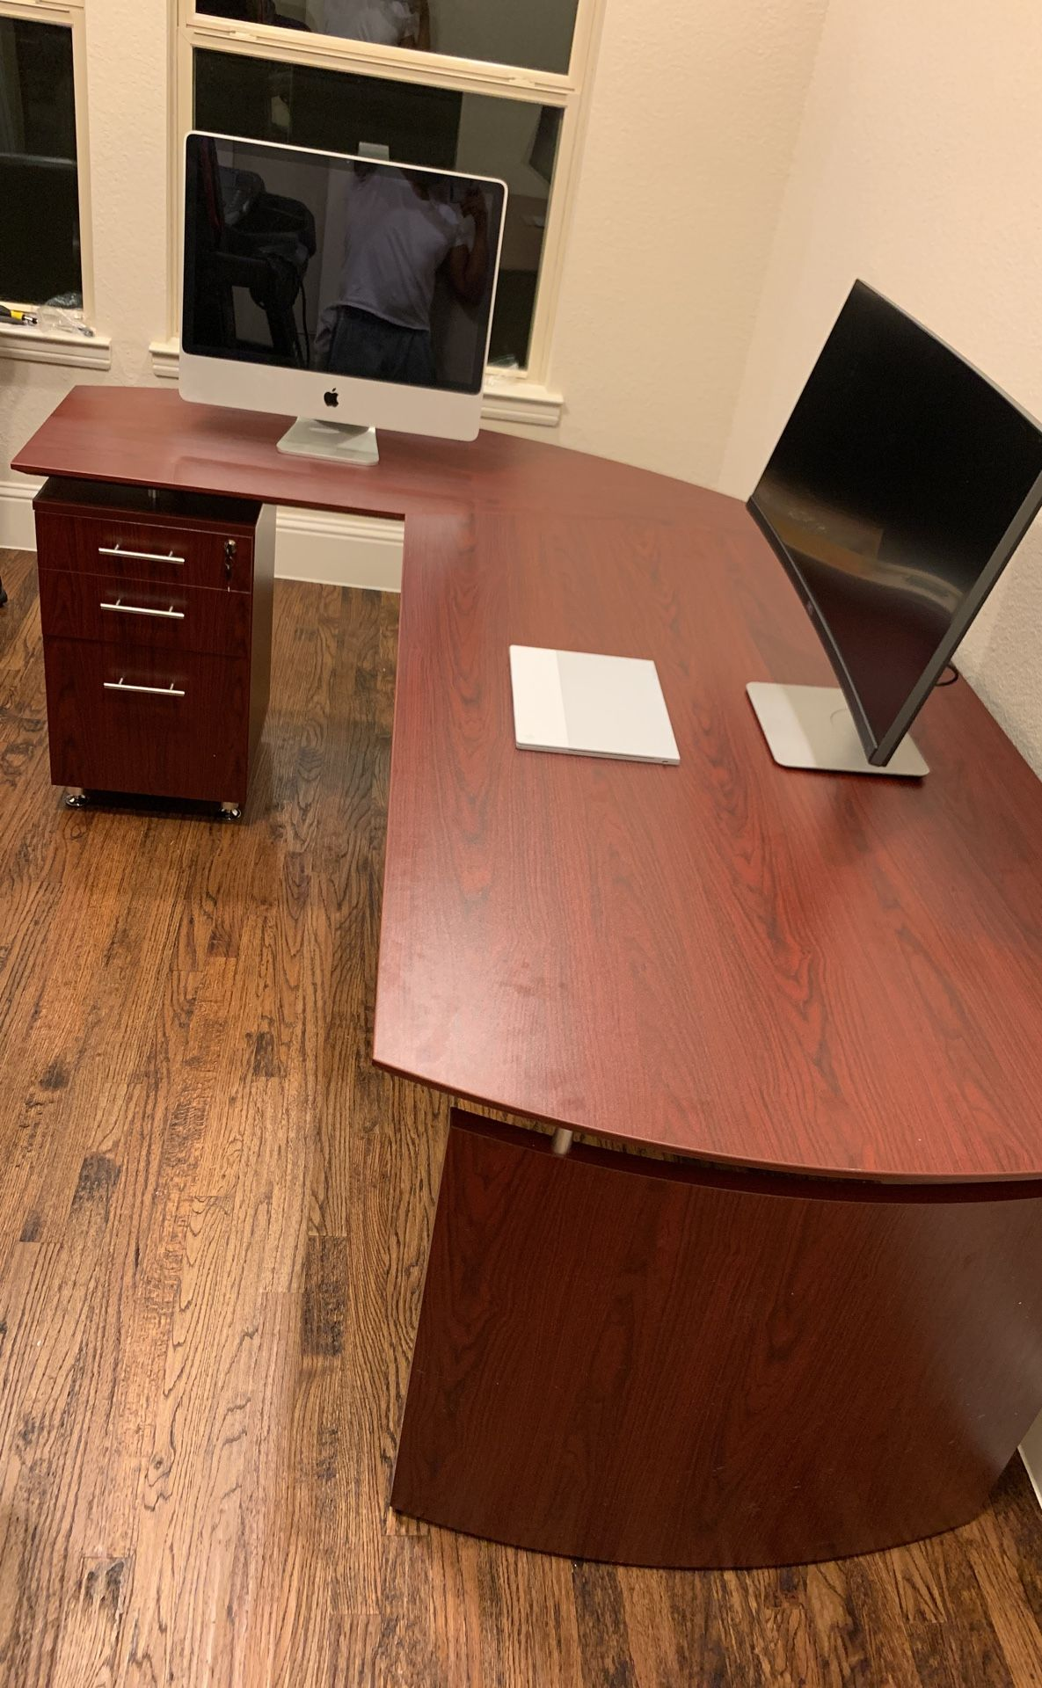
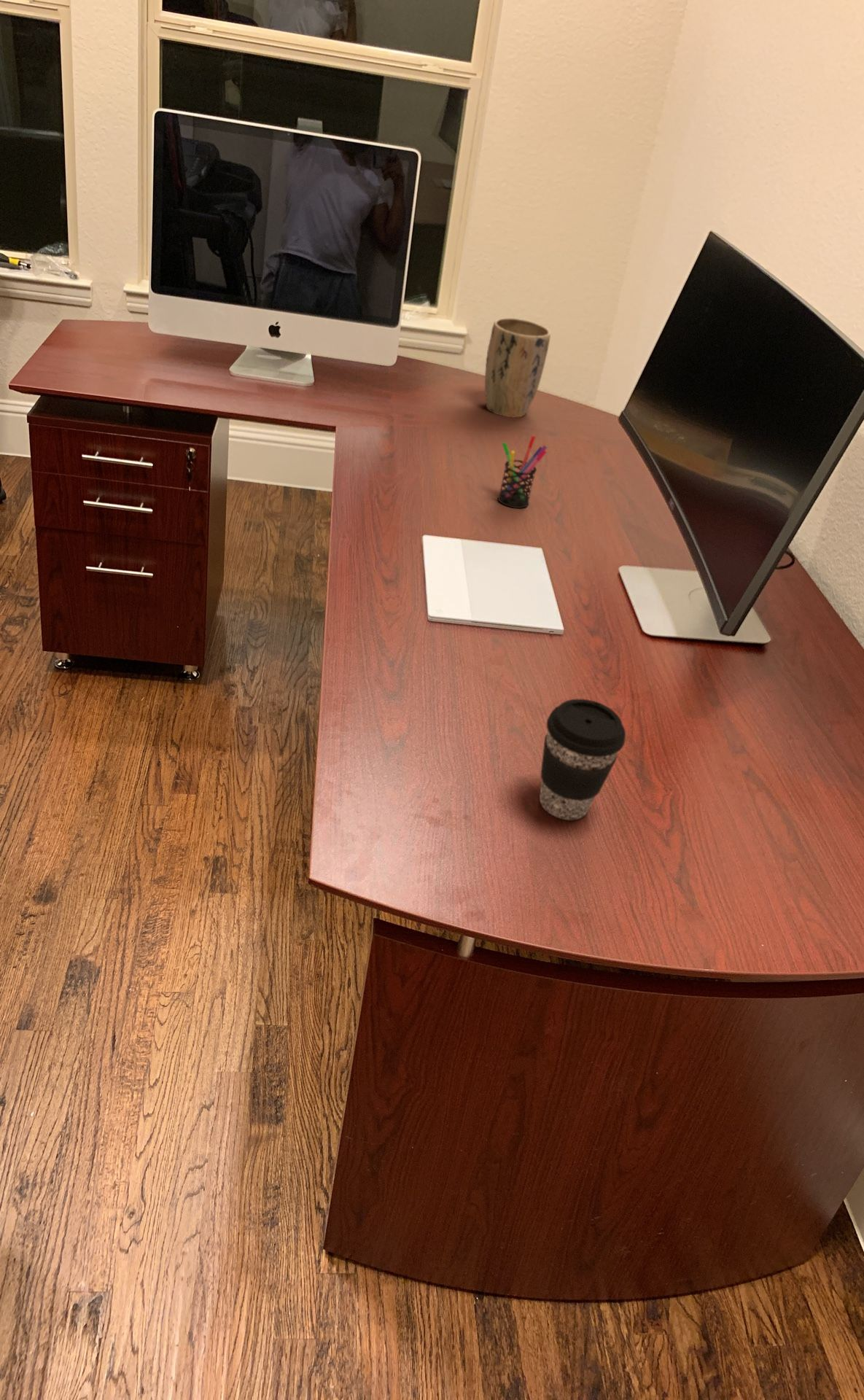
+ coffee cup [539,698,626,820]
+ pen holder [497,435,548,509]
+ plant pot [484,317,551,418]
